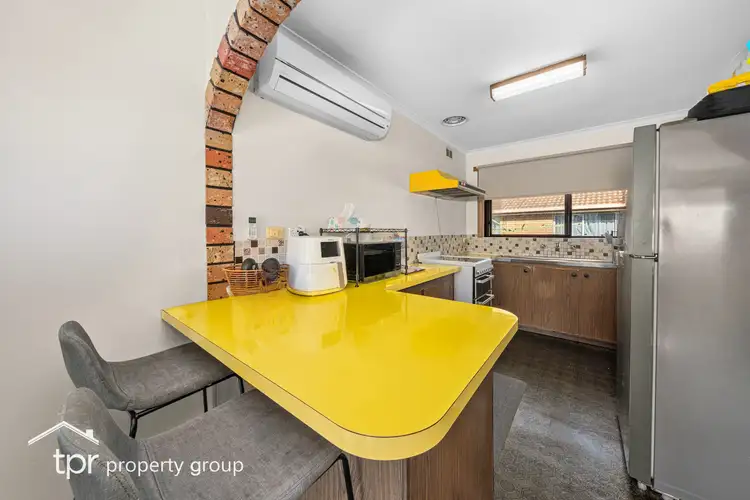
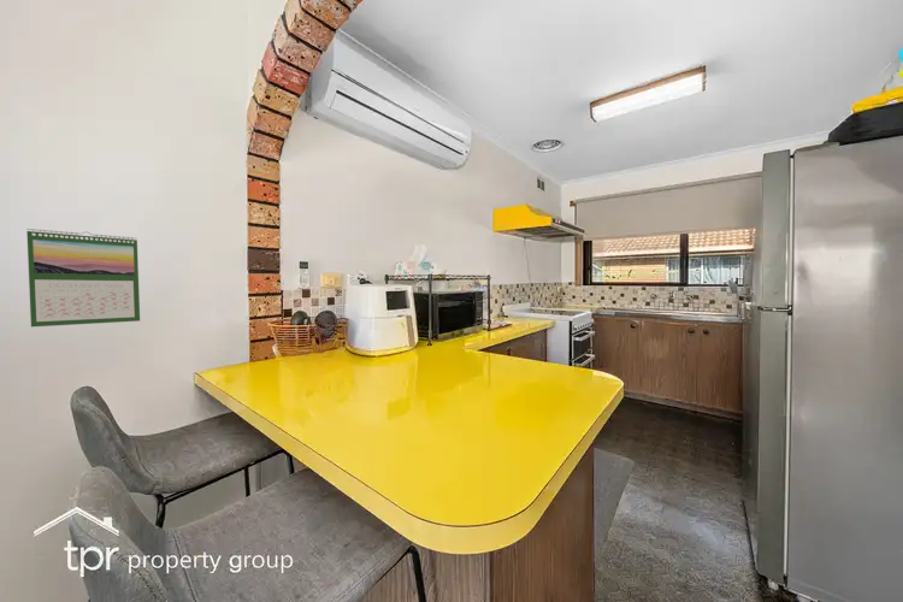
+ calendar [25,228,141,327]
